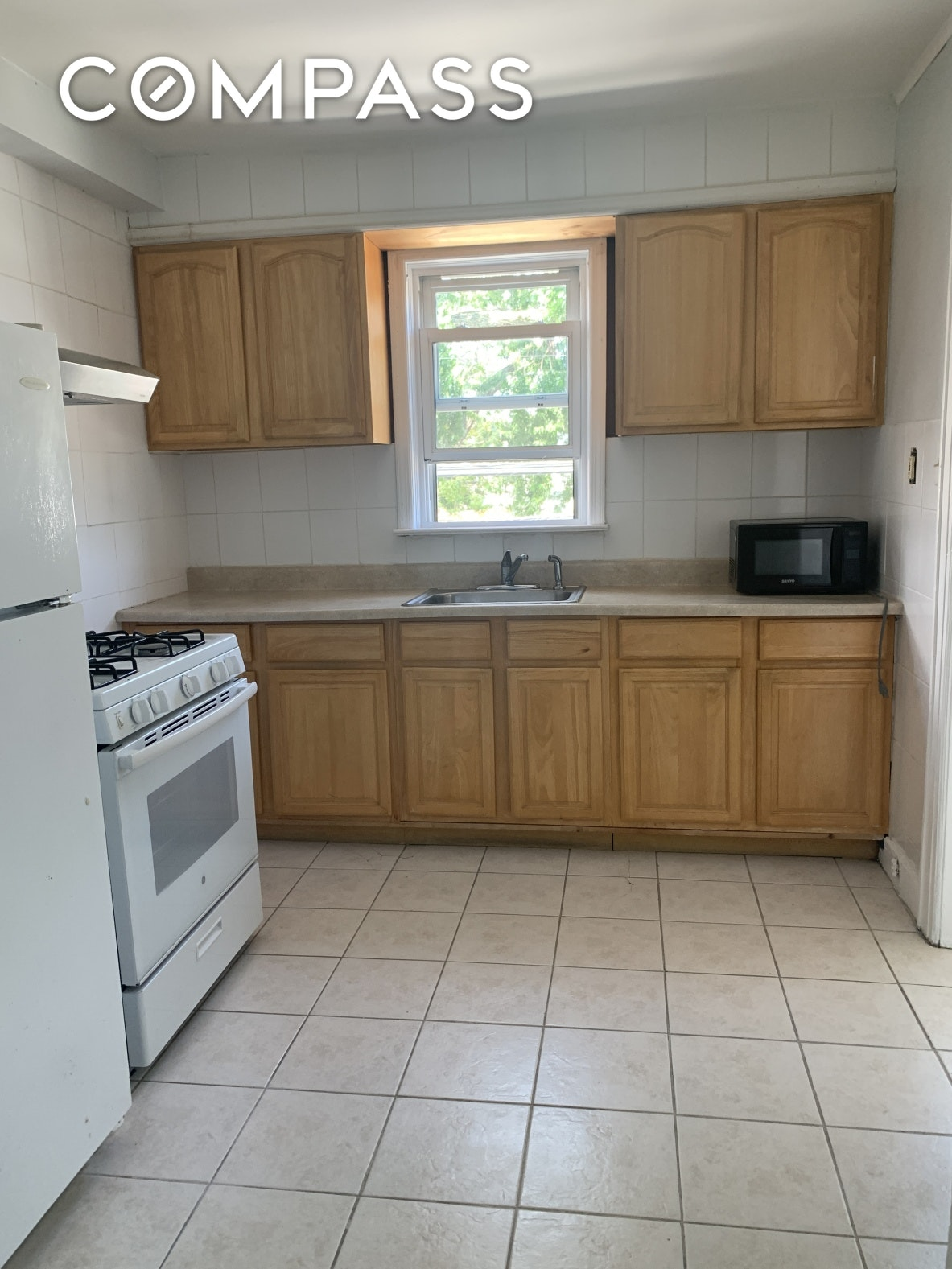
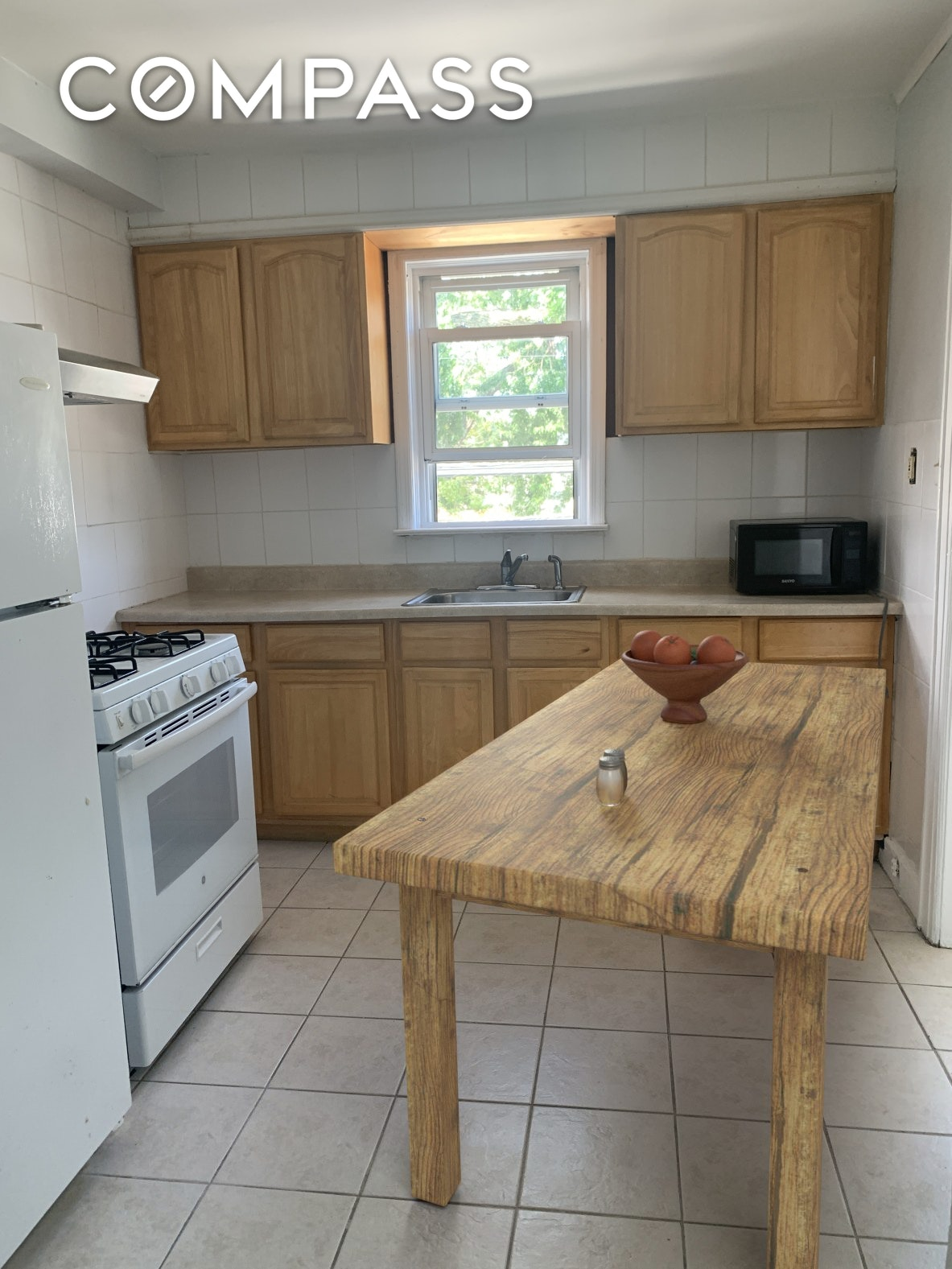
+ fruit bowl [620,629,750,723]
+ dining table [332,658,887,1269]
+ salt and pepper shaker [596,749,628,806]
